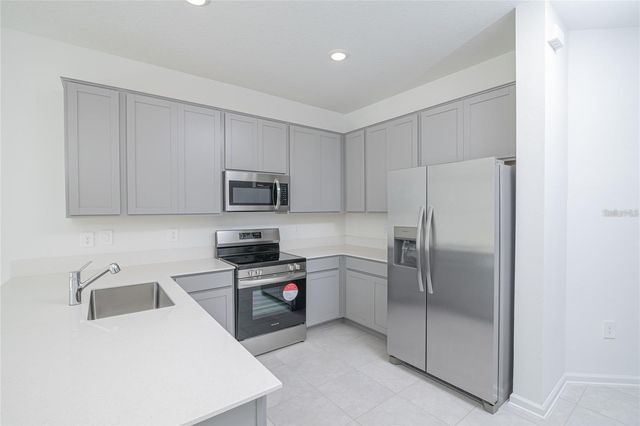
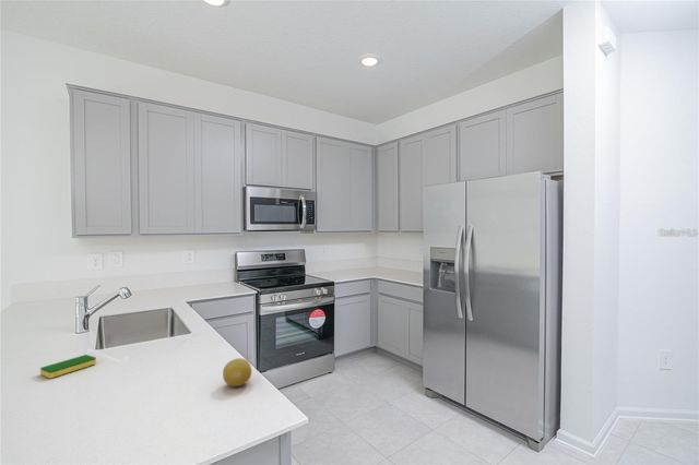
+ fruit [222,357,252,388]
+ dish sponge [39,354,97,379]
